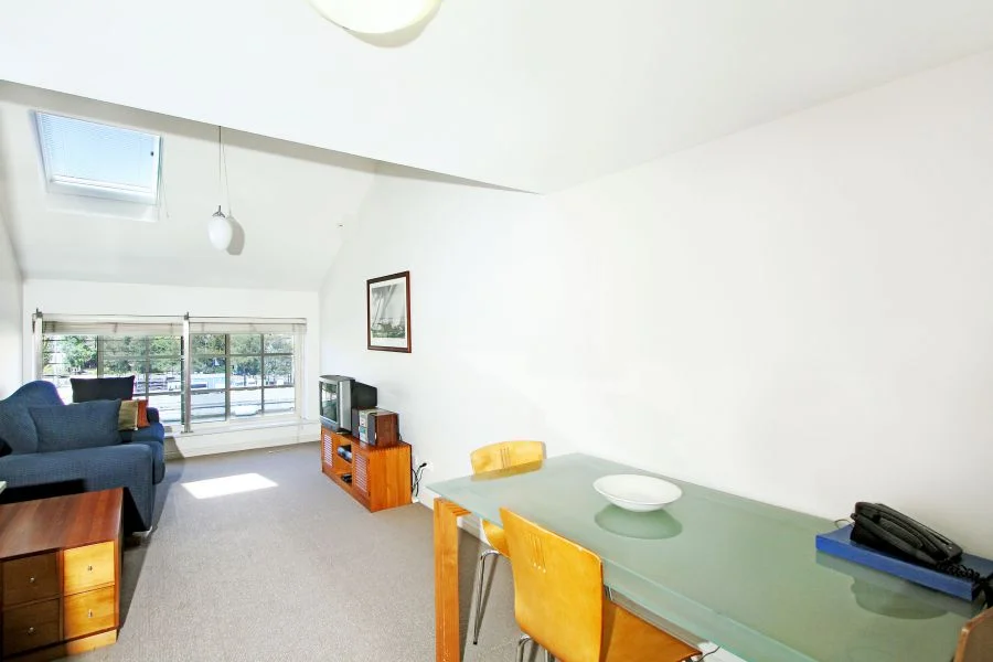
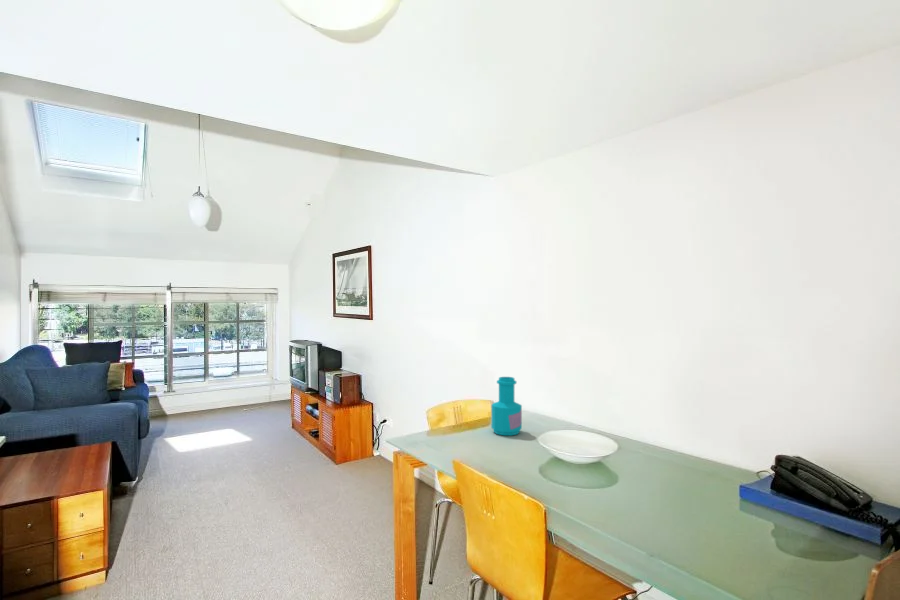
+ bottle [491,376,523,436]
